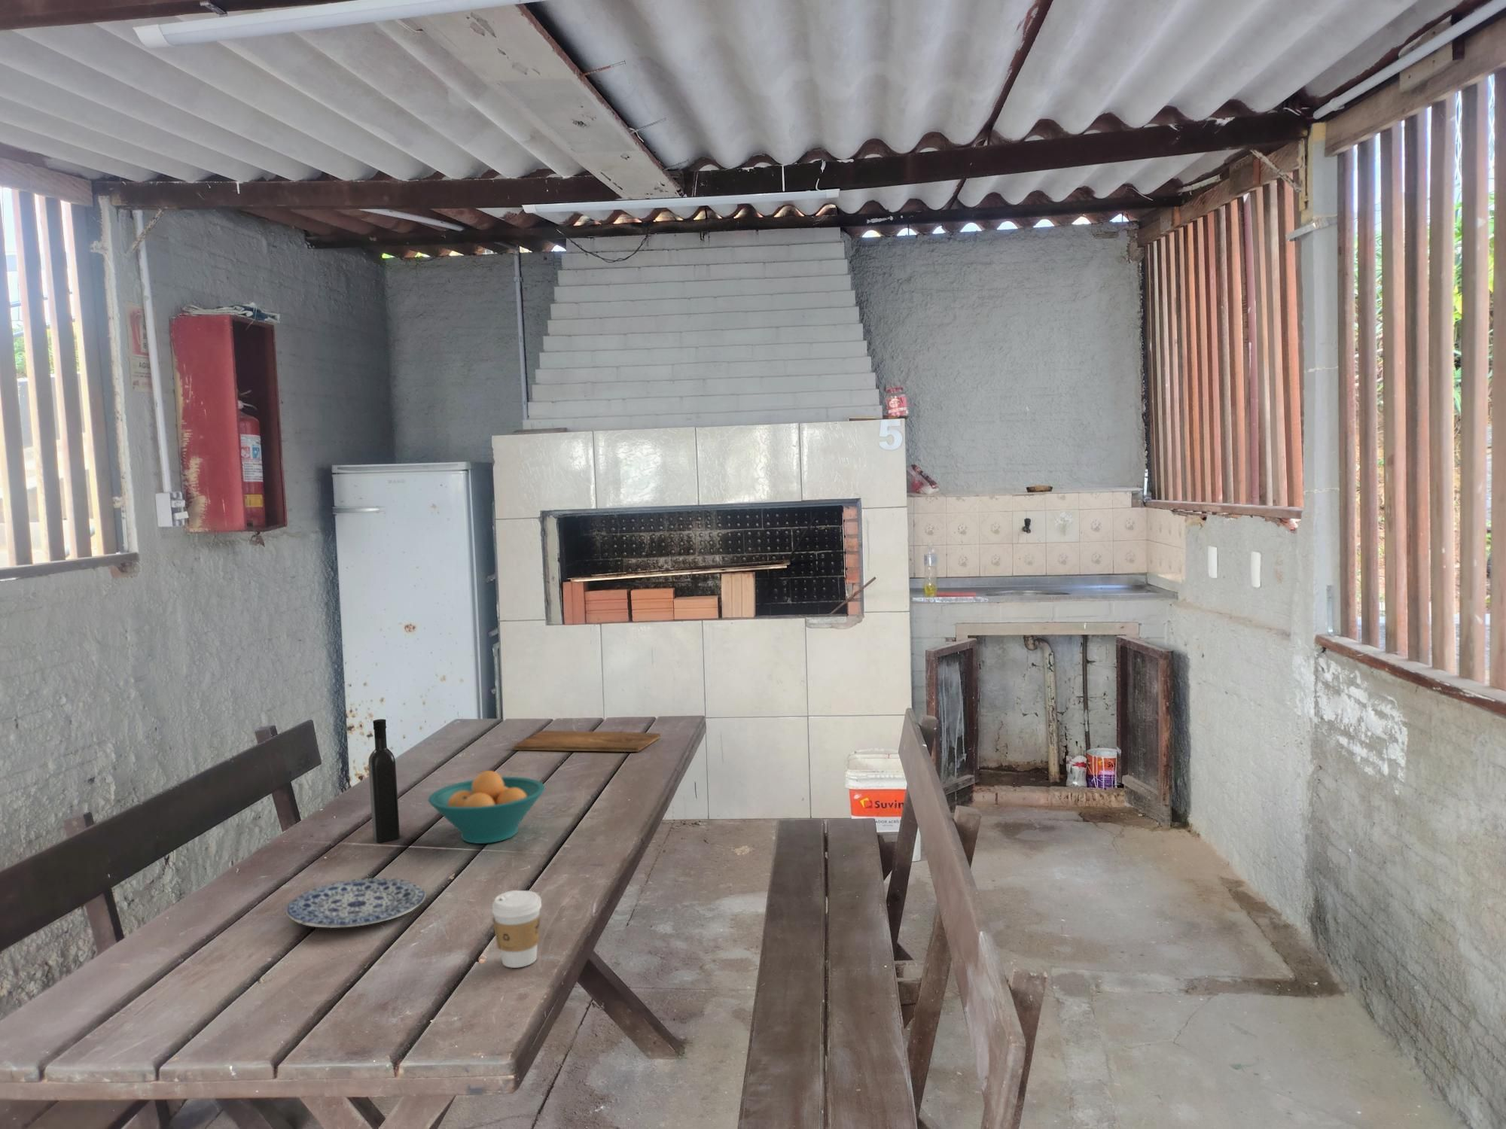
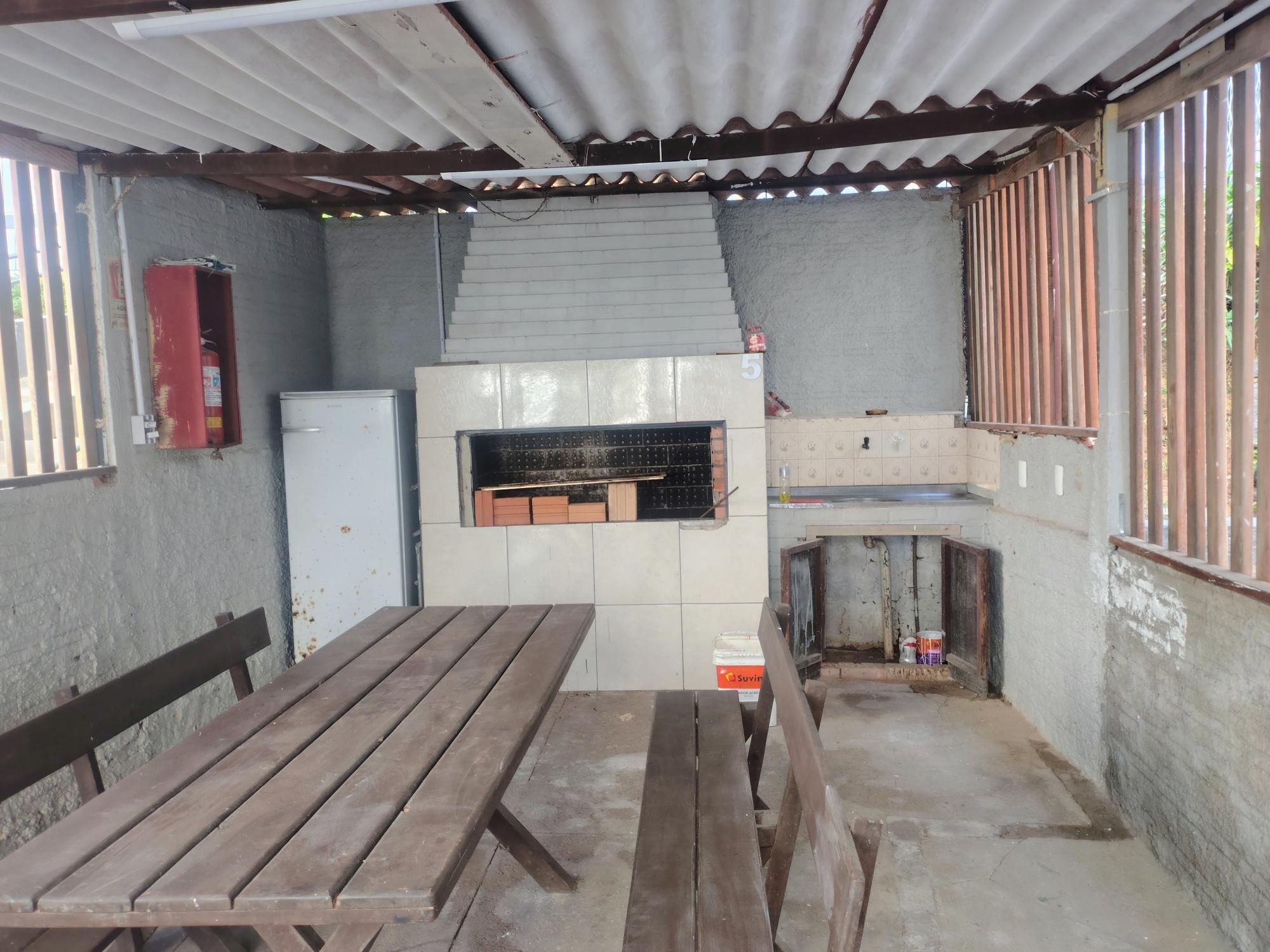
- coffee cup [491,889,542,969]
- plate [286,878,427,929]
- wine bottle [368,717,401,843]
- cutting board [512,731,662,753]
- fruit bowl [428,770,545,844]
